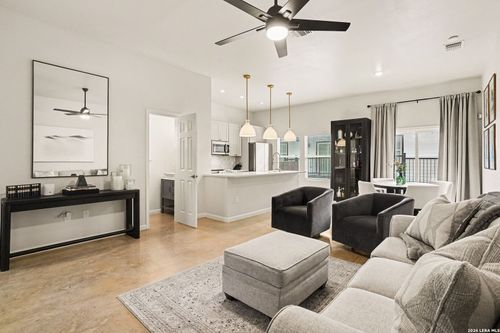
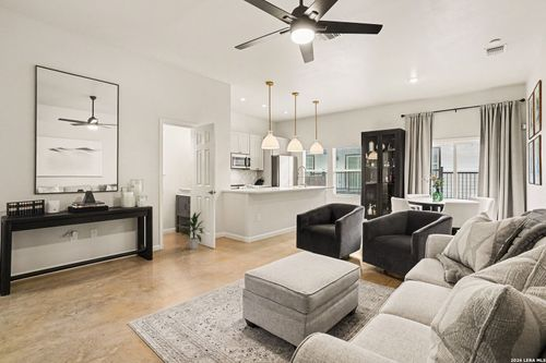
+ indoor plant [179,211,207,250]
